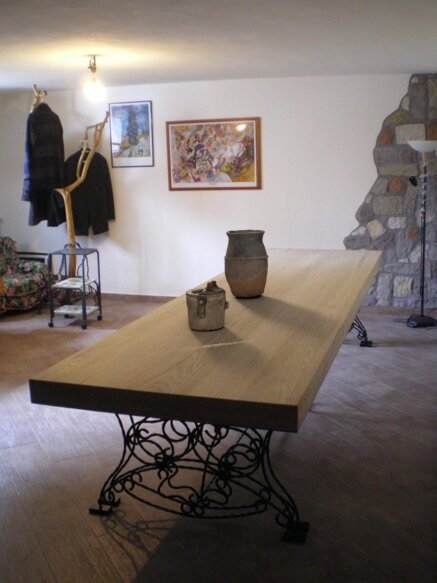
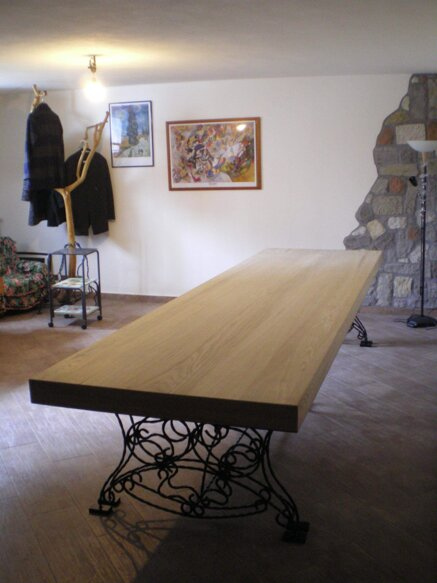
- vase [223,229,270,298]
- teapot [185,280,230,331]
